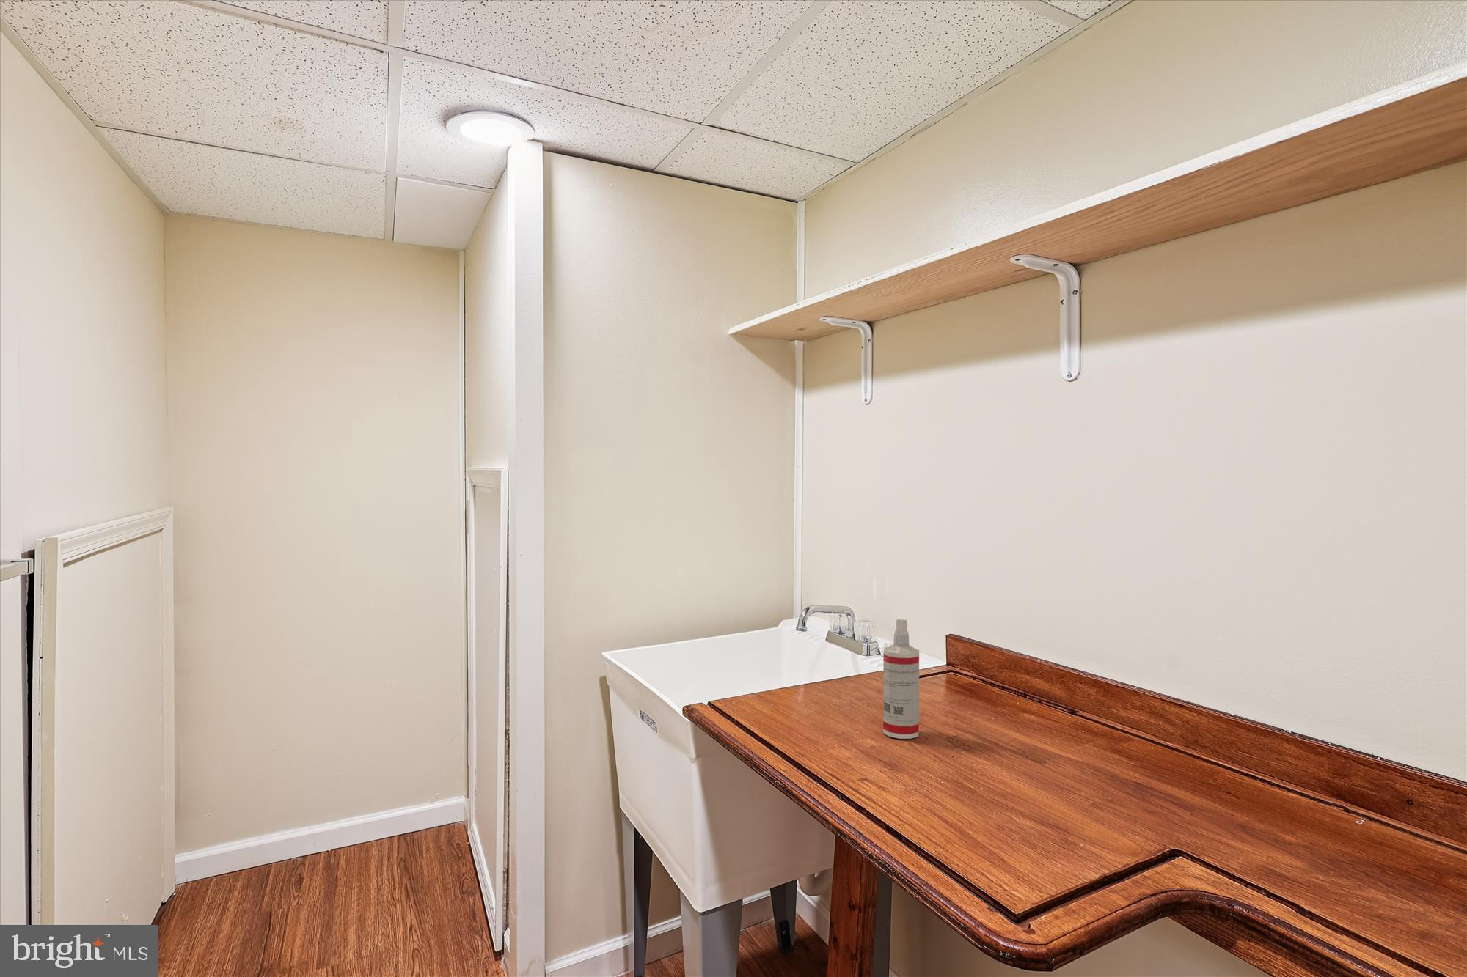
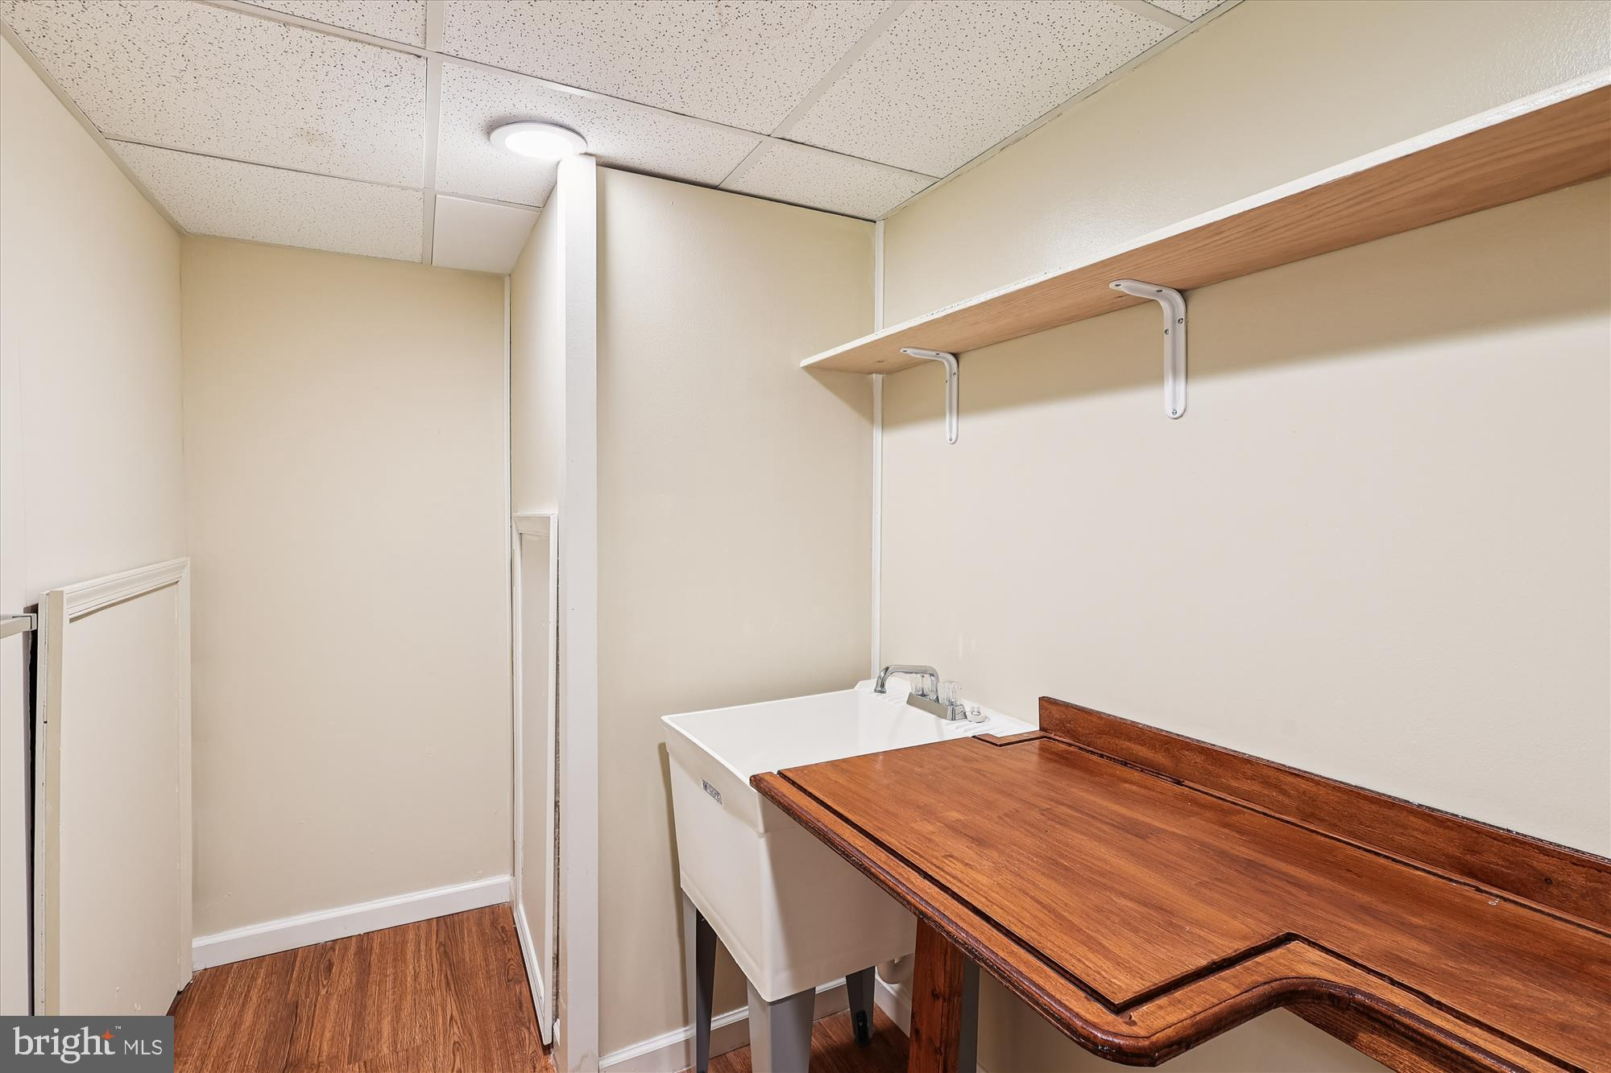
- spray bottle [882,618,919,739]
